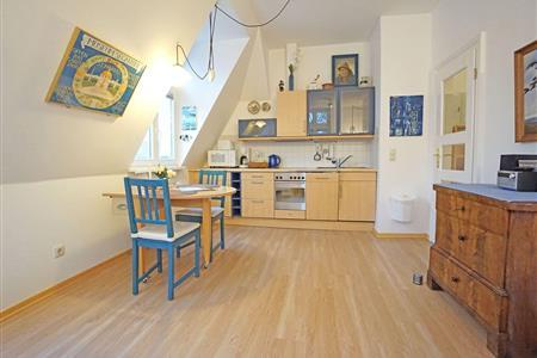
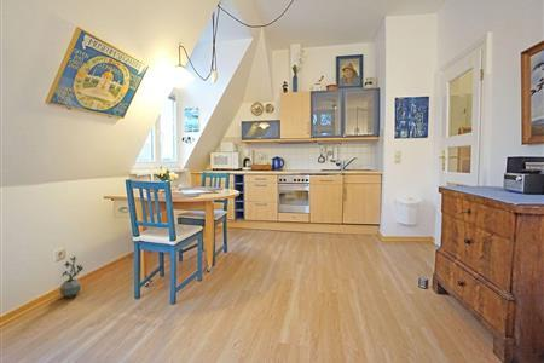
+ potted plant [59,255,85,299]
